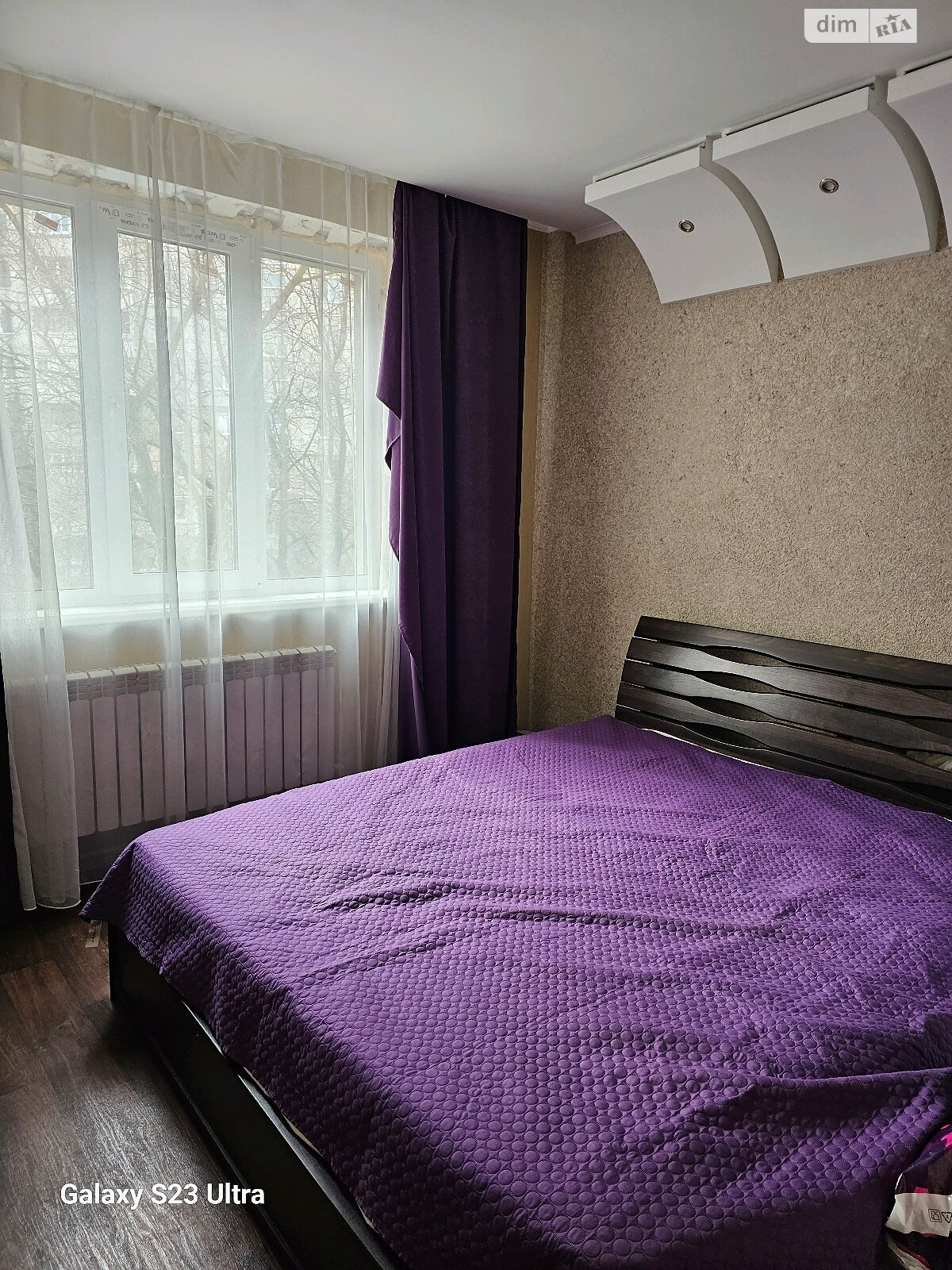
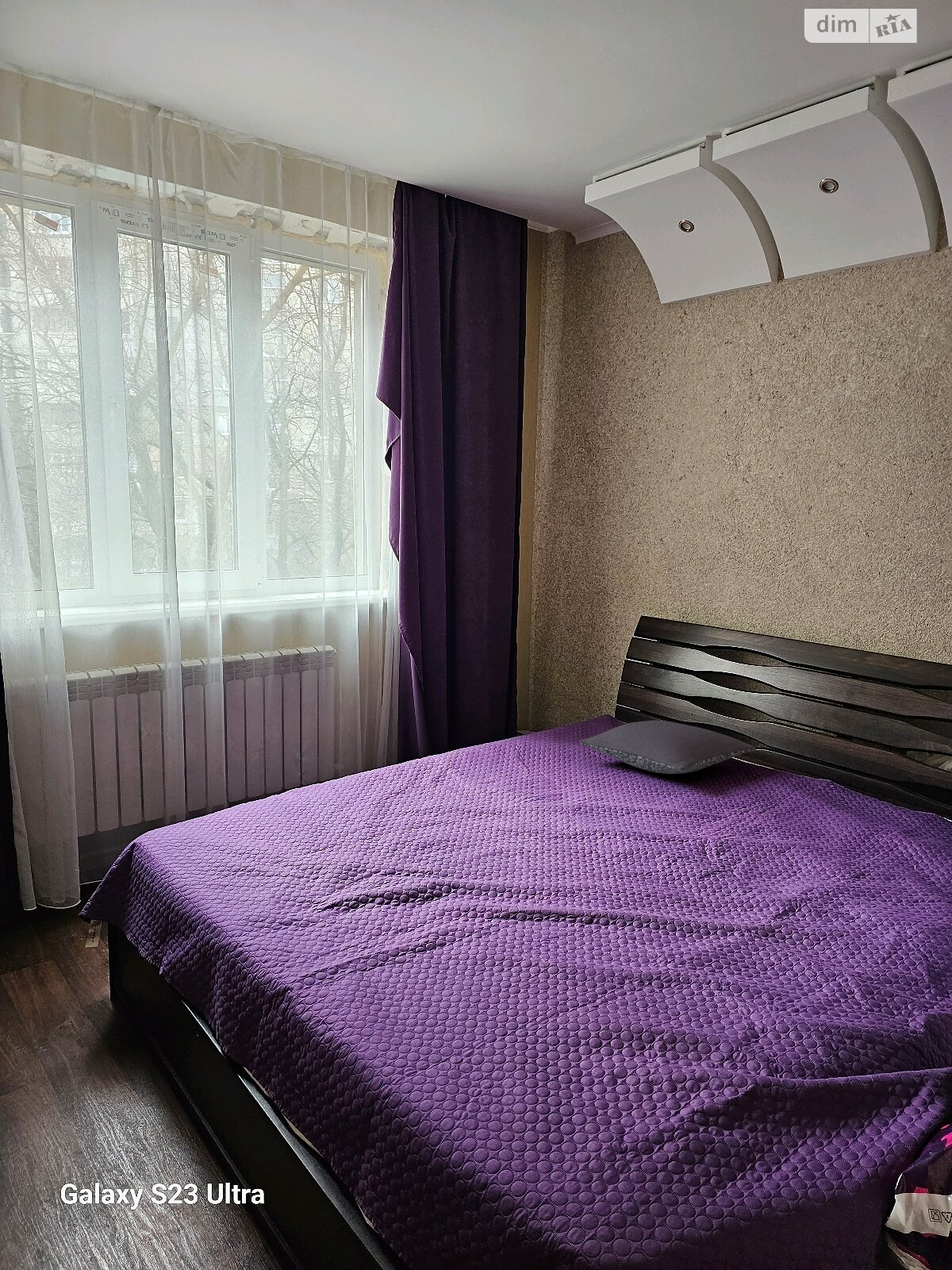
+ pillow [578,720,757,775]
